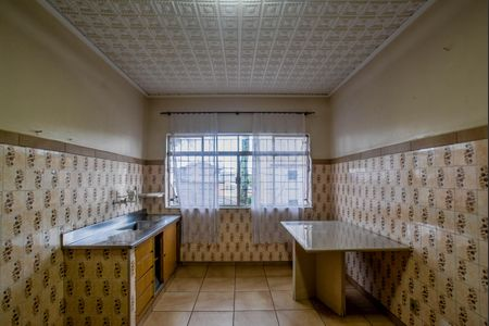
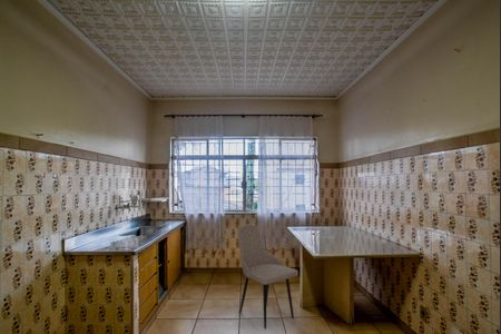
+ dining chair [237,223,299,331]
